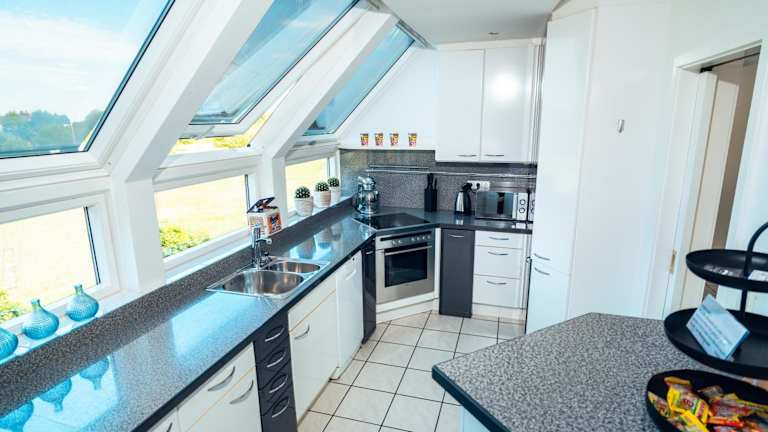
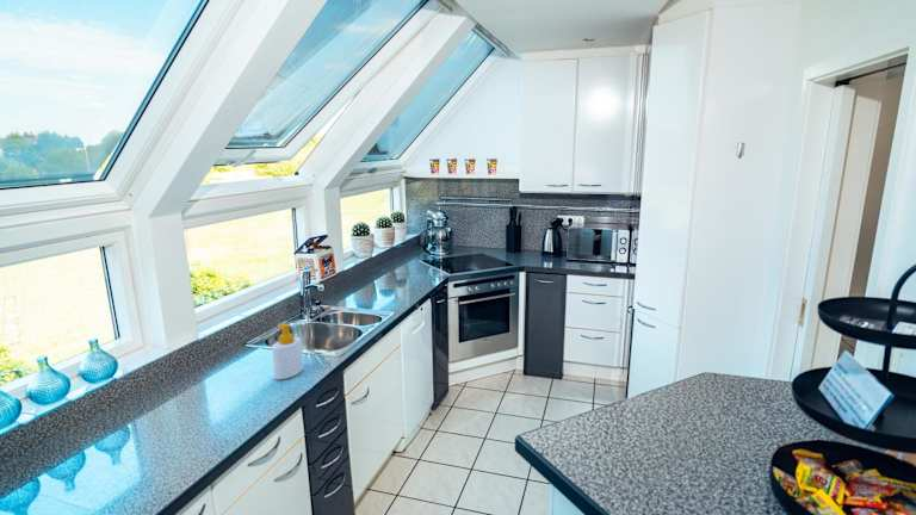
+ soap bottle [271,322,304,380]
